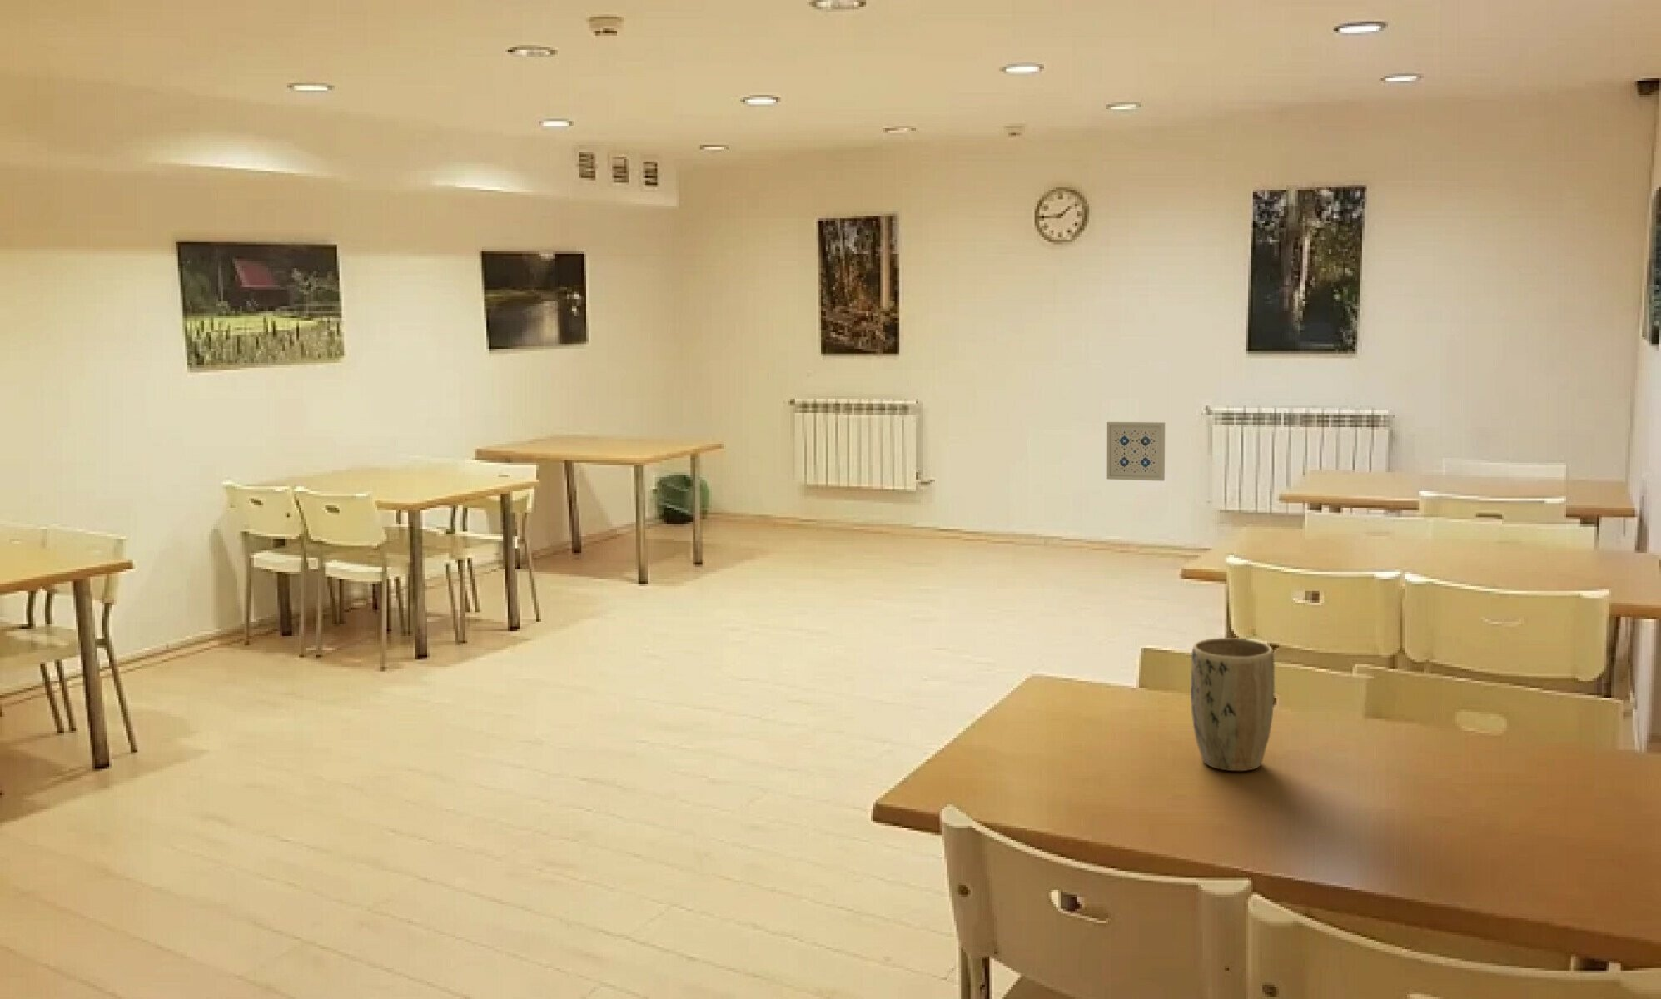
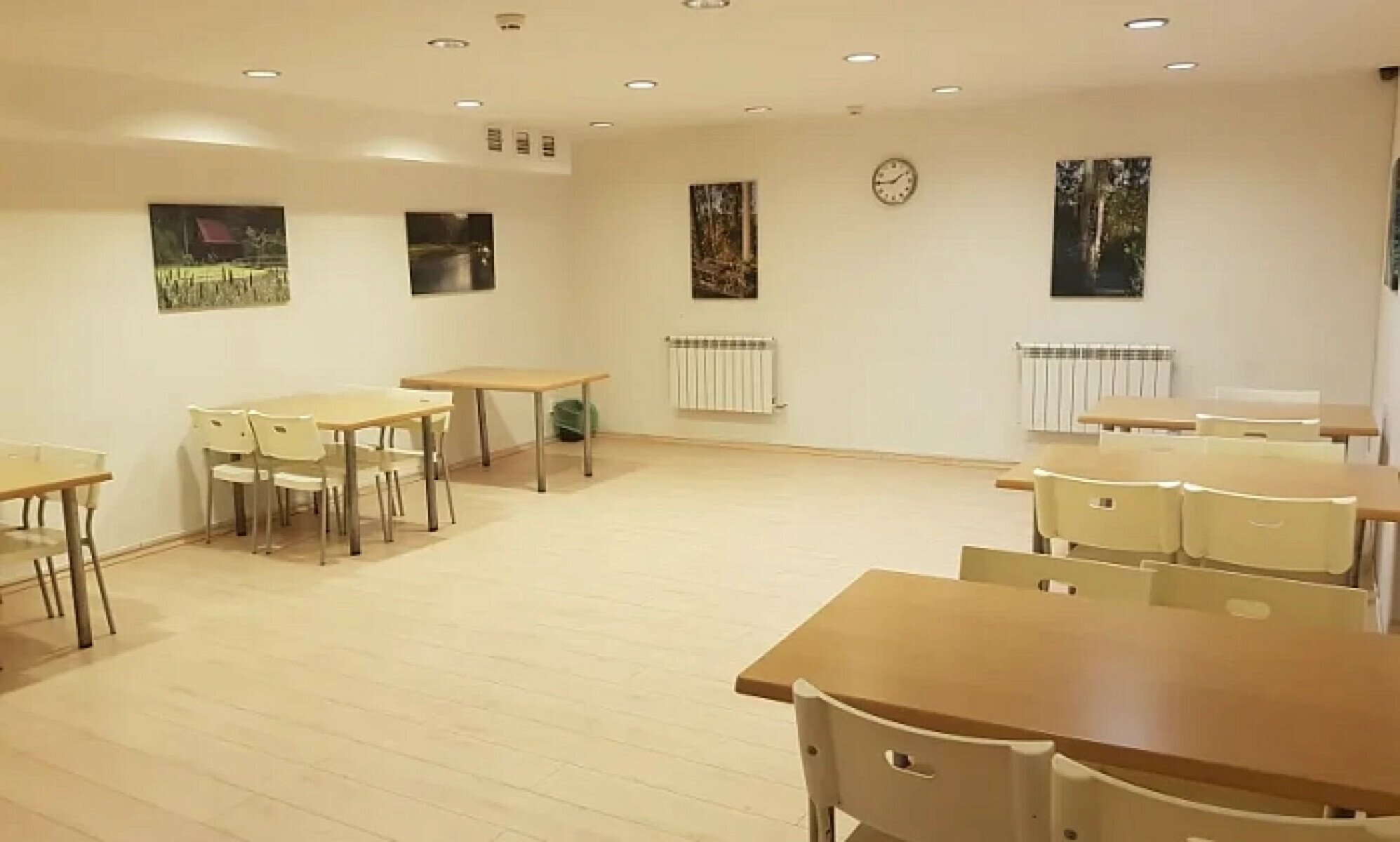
- plant pot [1190,637,1275,771]
- wall art [1106,421,1165,482]
